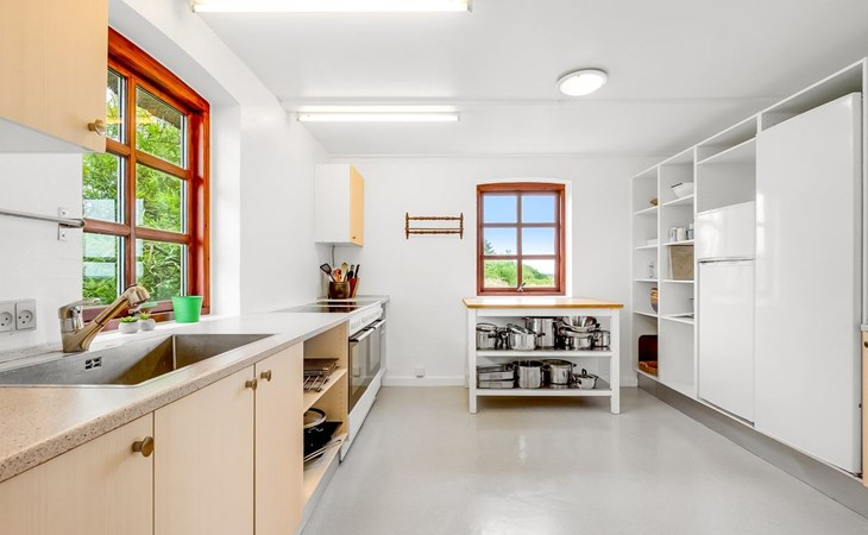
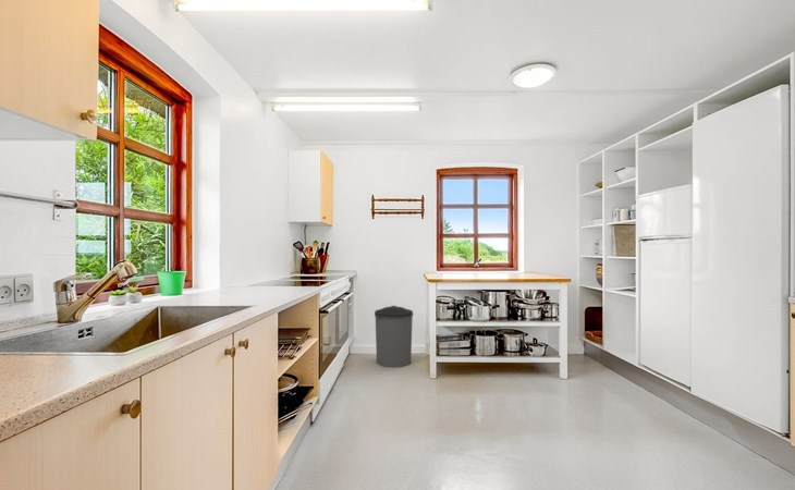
+ trash can [374,305,414,368]
